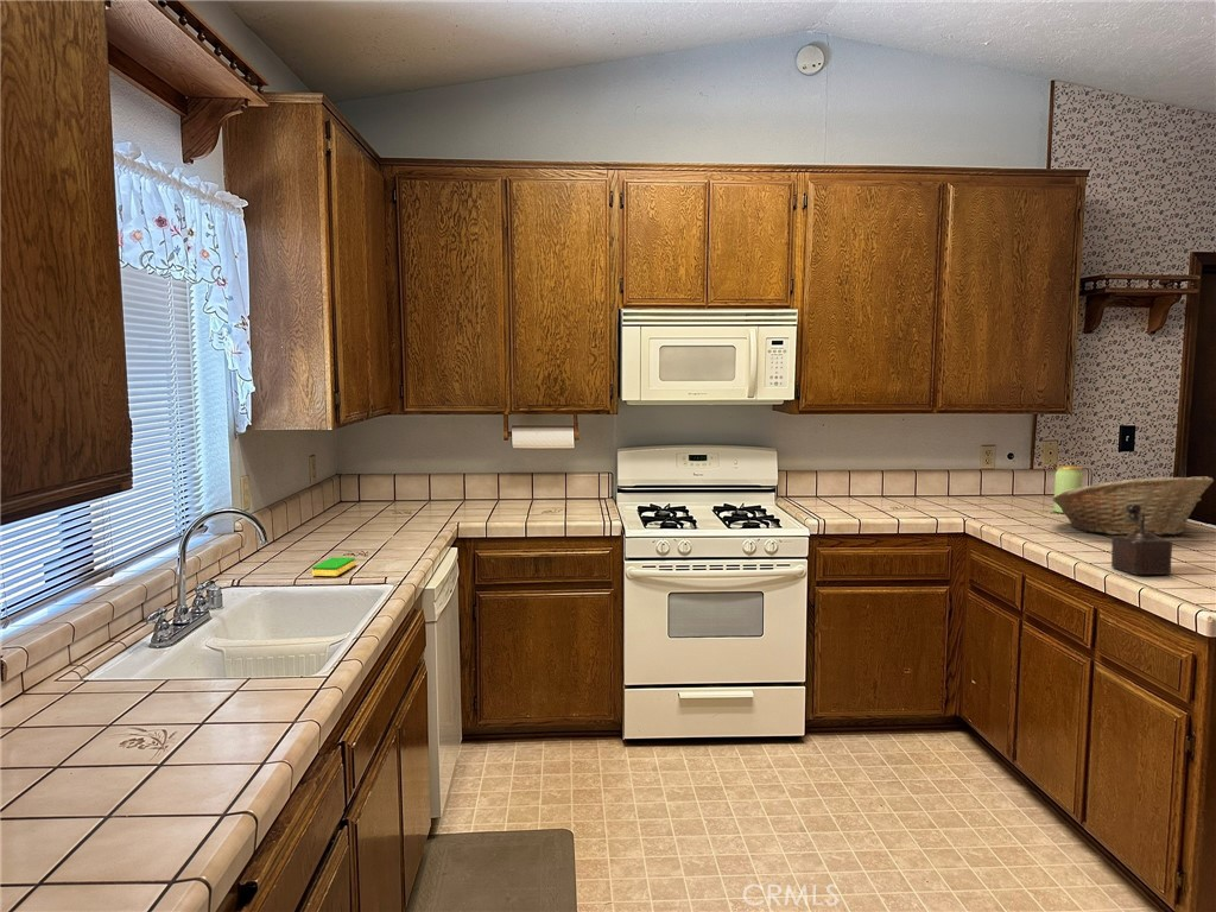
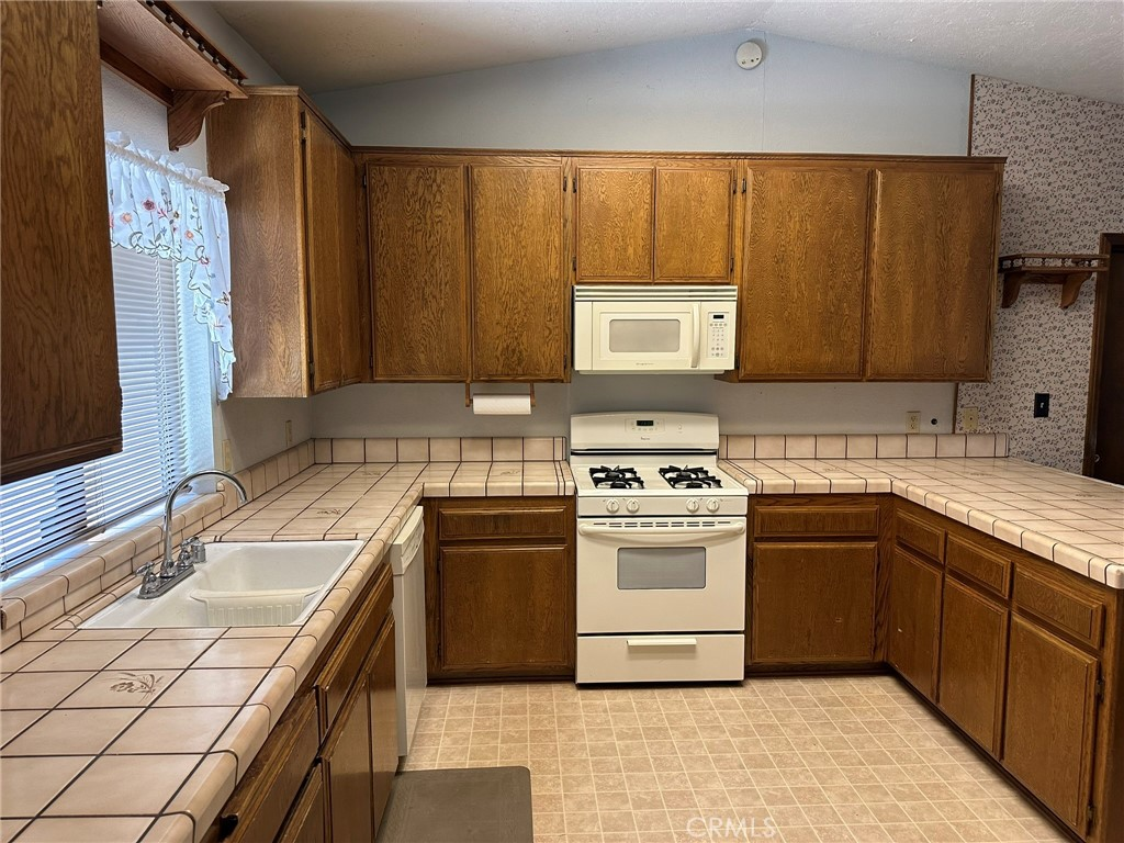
- fruit basket [1051,475,1215,538]
- jar [1052,464,1083,514]
- pepper mill [1110,504,1173,576]
- dish sponge [311,556,356,577]
